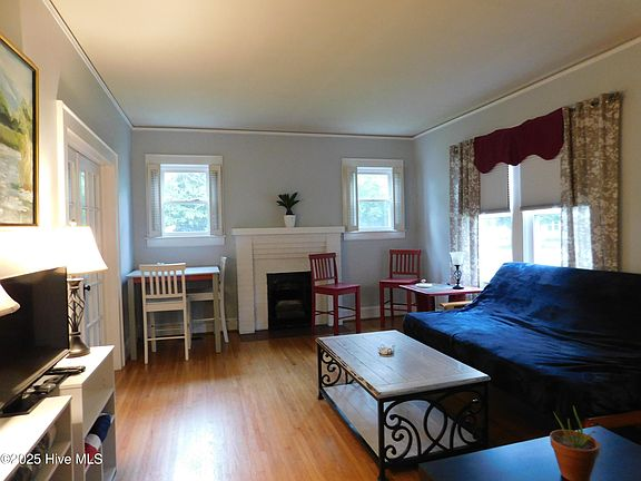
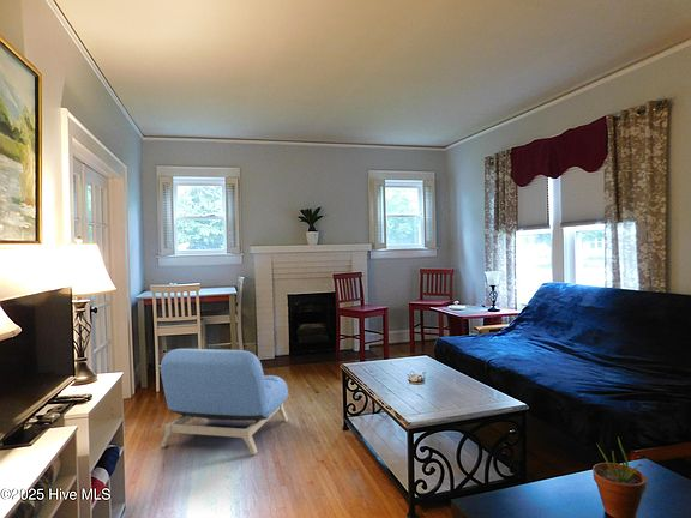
+ armchair [160,348,289,456]
